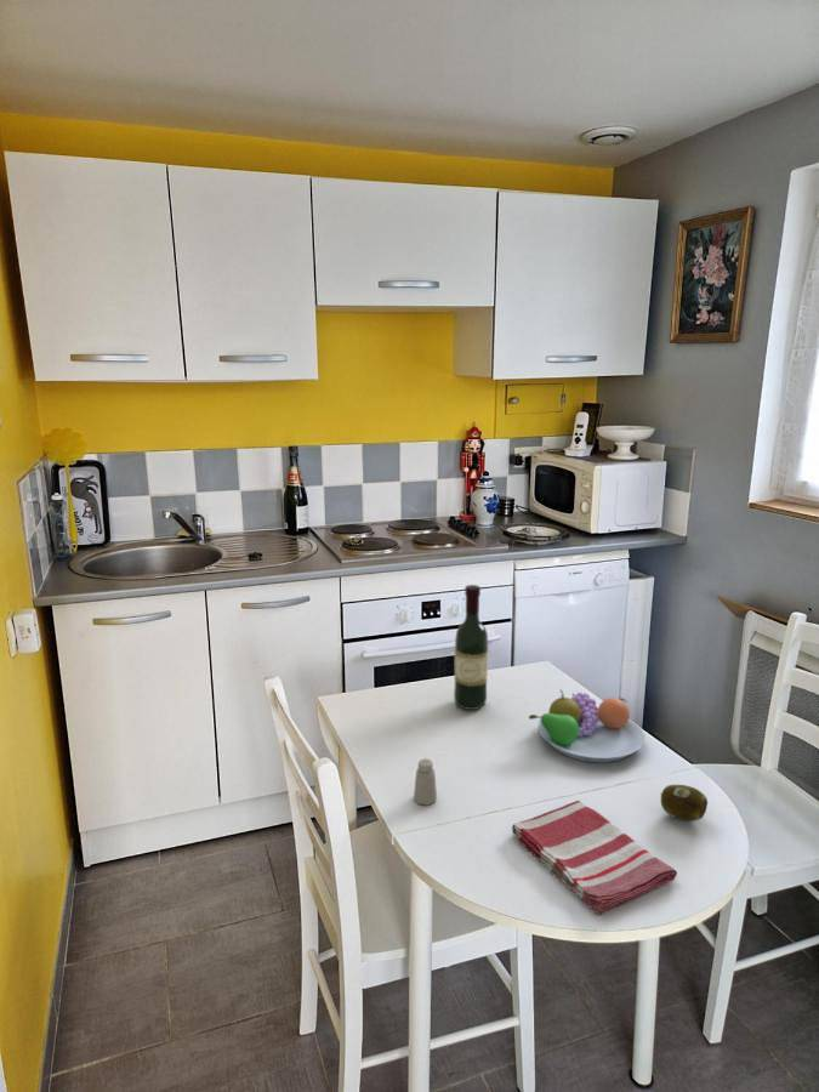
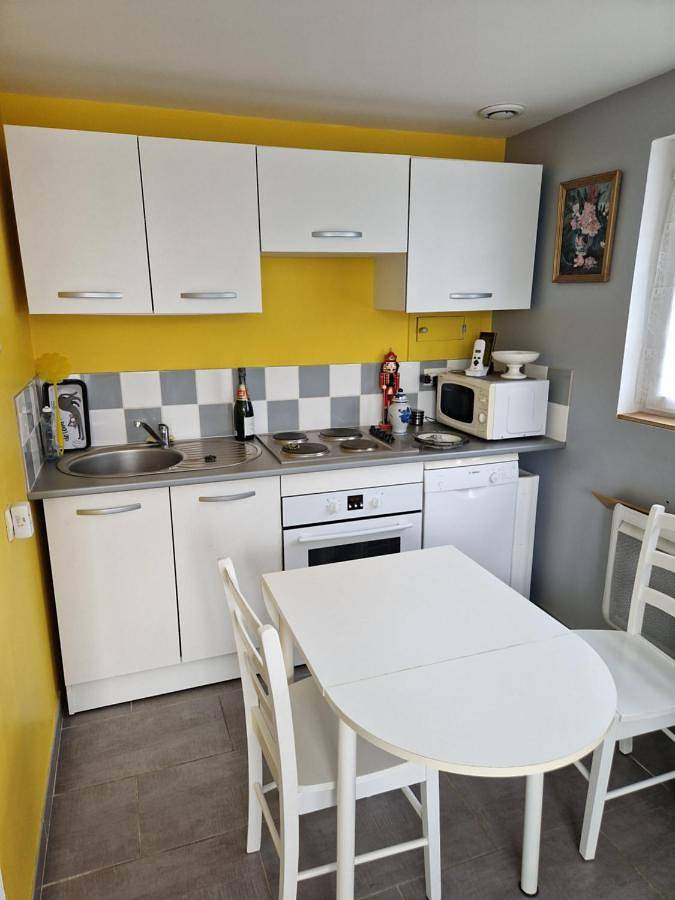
- saltshaker [413,757,438,806]
- fruit [660,784,709,823]
- fruit bowl [528,688,647,763]
- wine bottle [453,584,489,711]
- dish towel [511,800,678,916]
